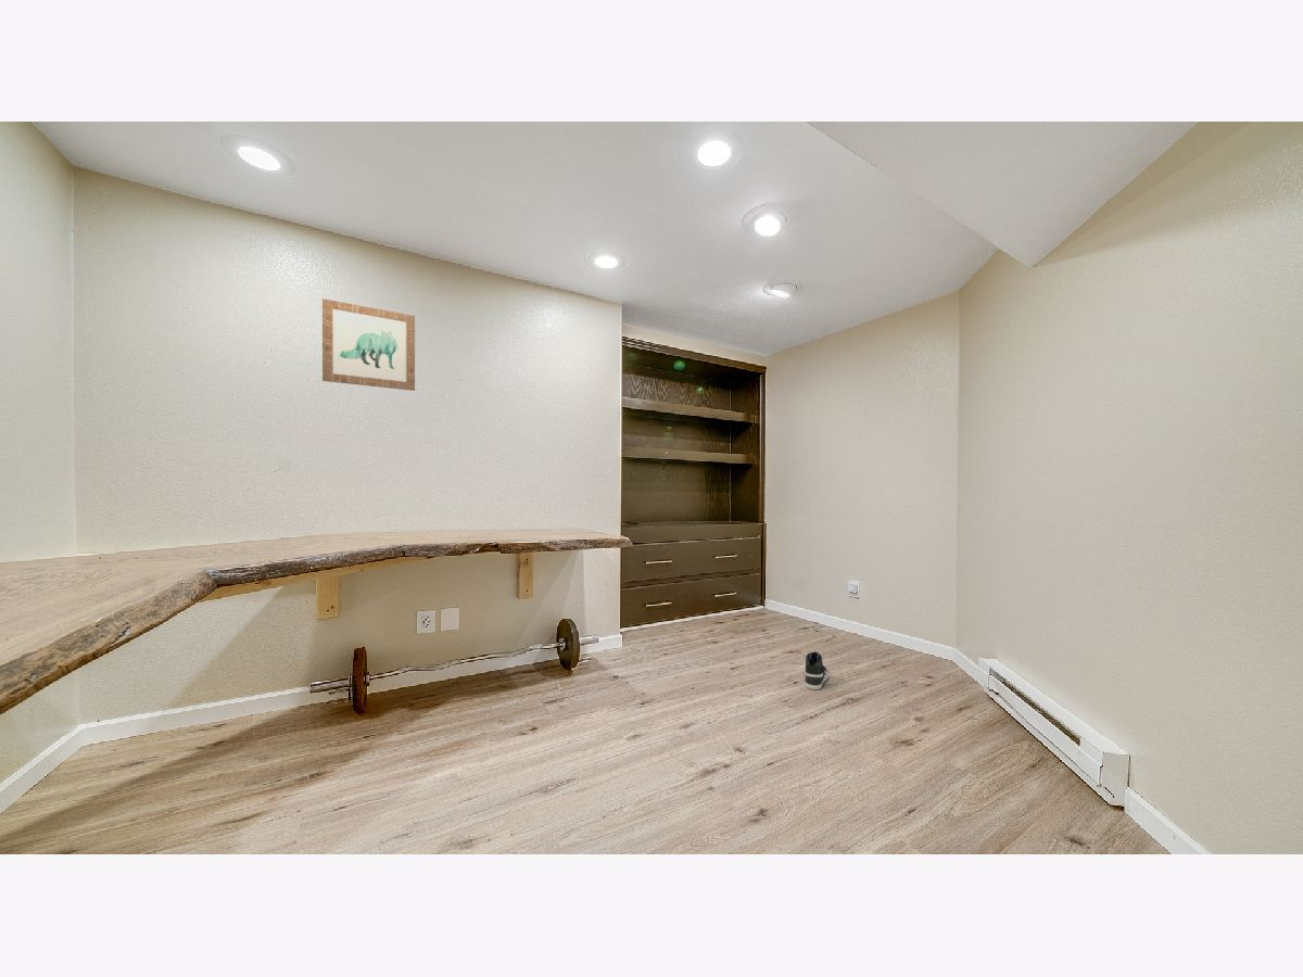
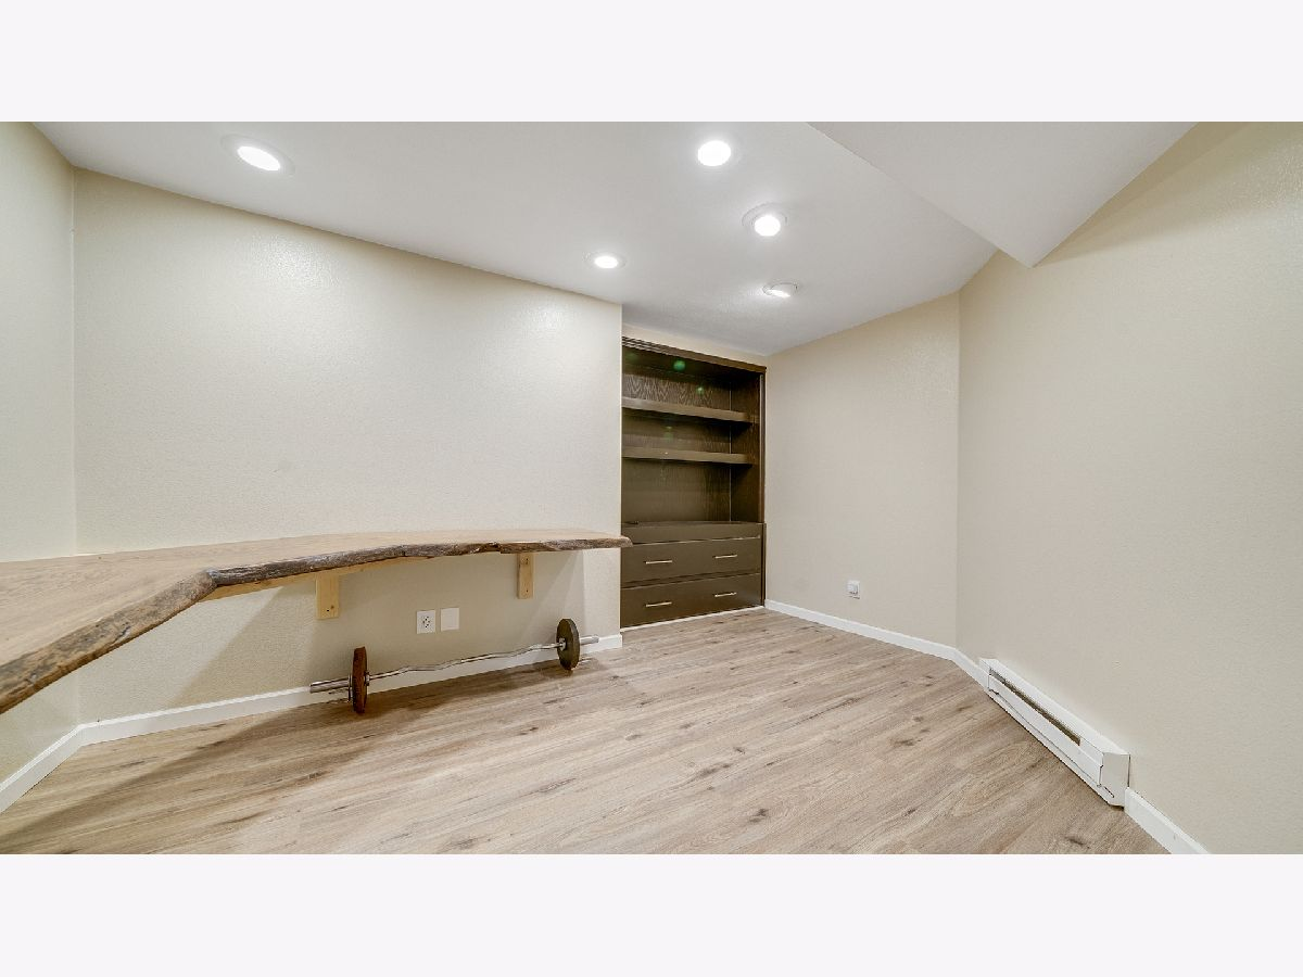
- wall art [321,297,416,392]
- sneaker [805,650,830,690]
